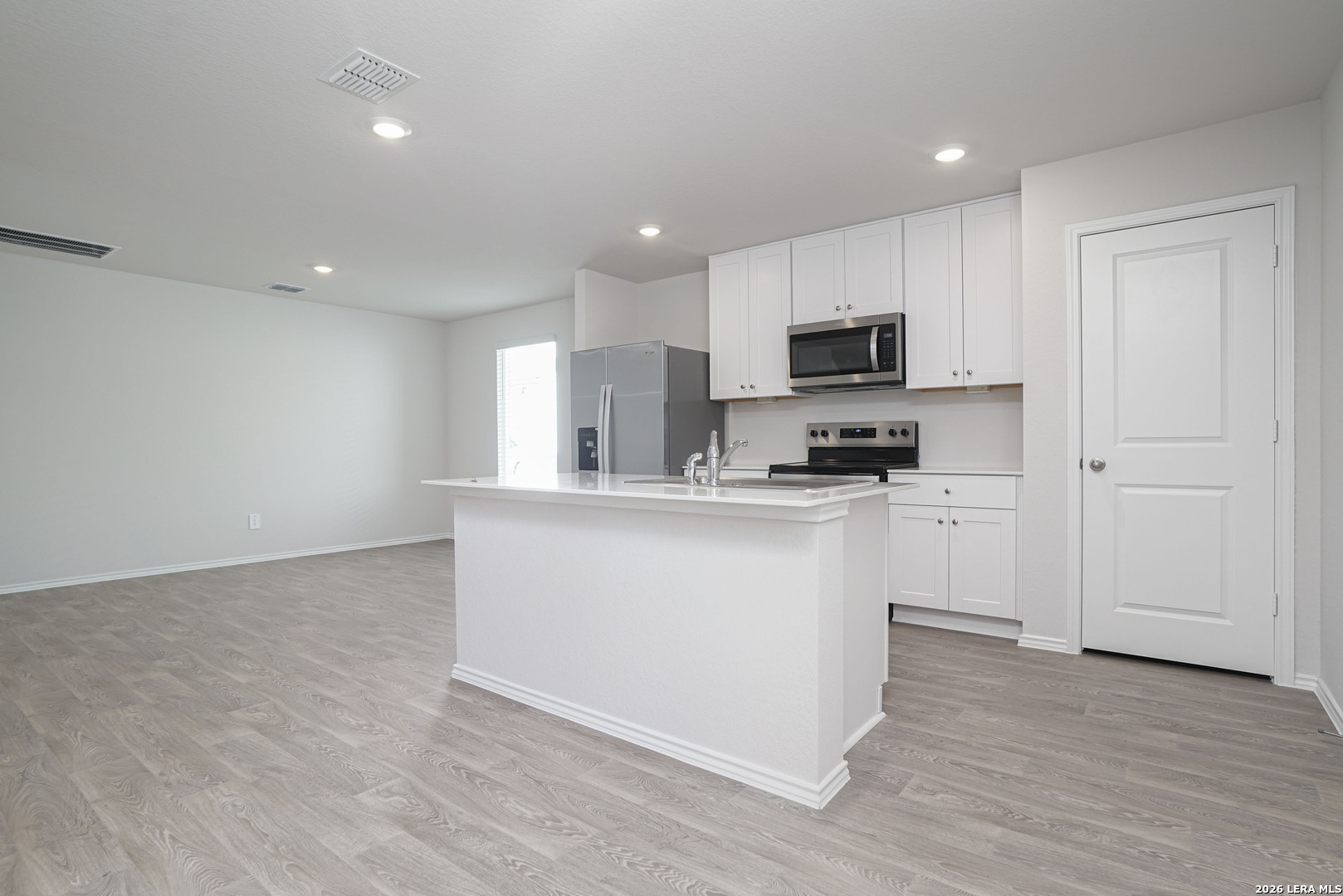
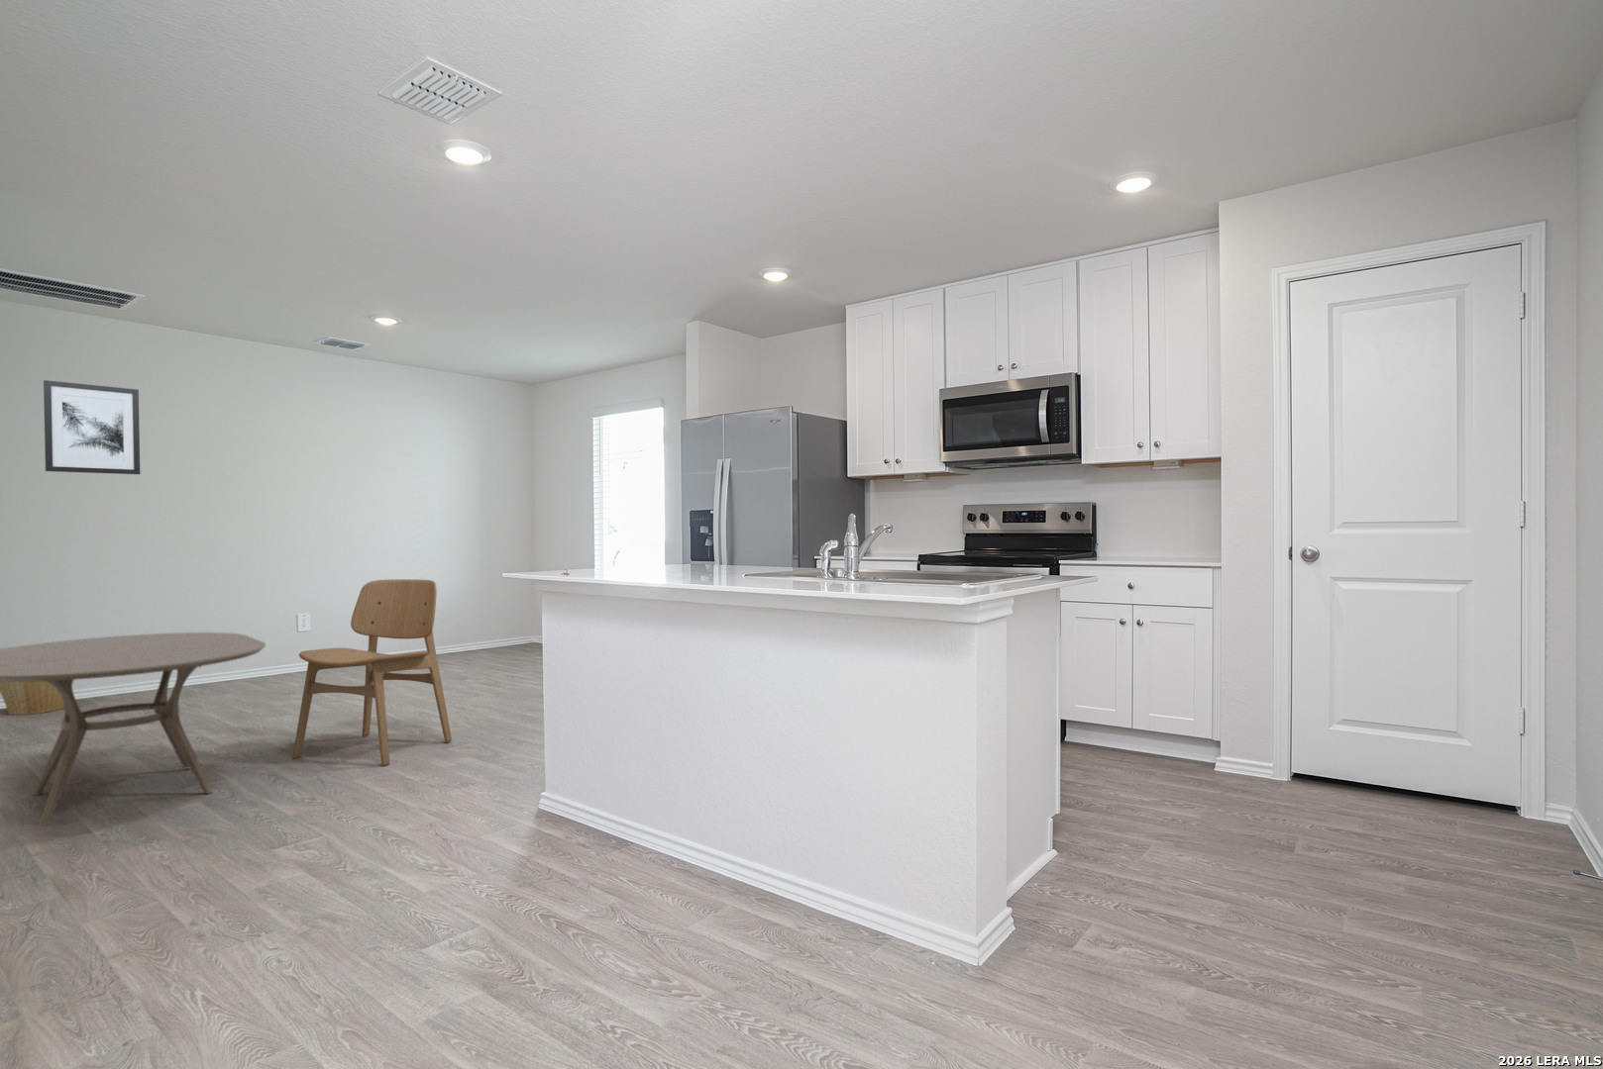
+ wall art [43,379,141,475]
+ dining table [0,631,266,827]
+ dining chair [292,579,452,767]
+ basket [0,680,75,716]
